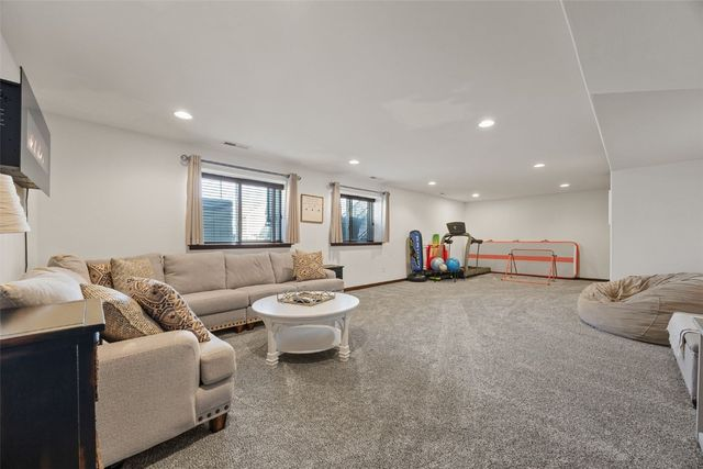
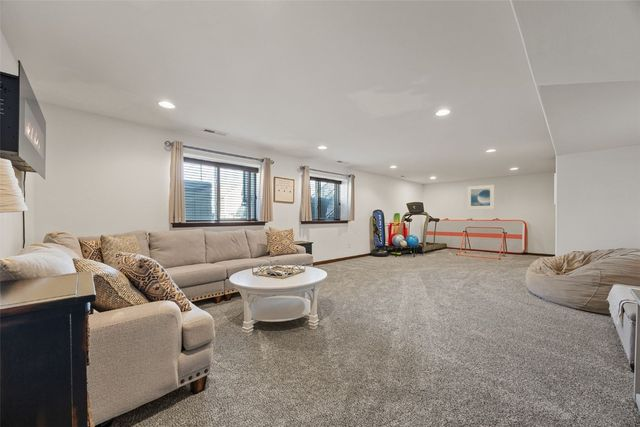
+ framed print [466,184,495,210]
